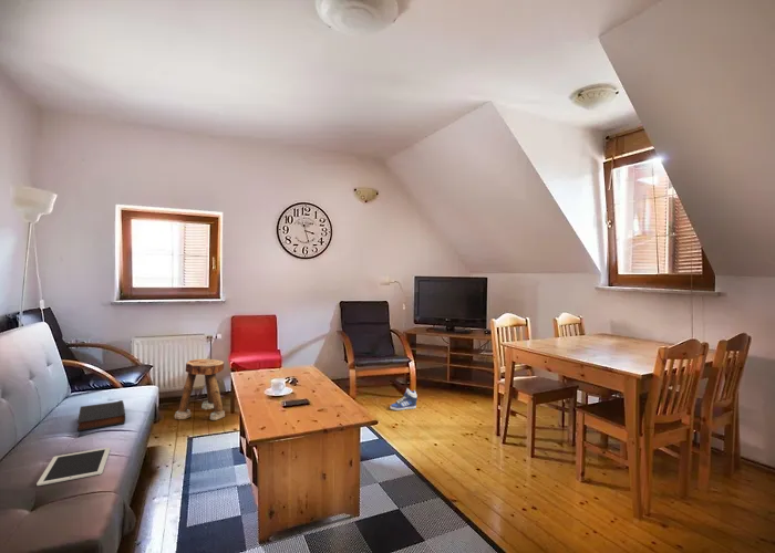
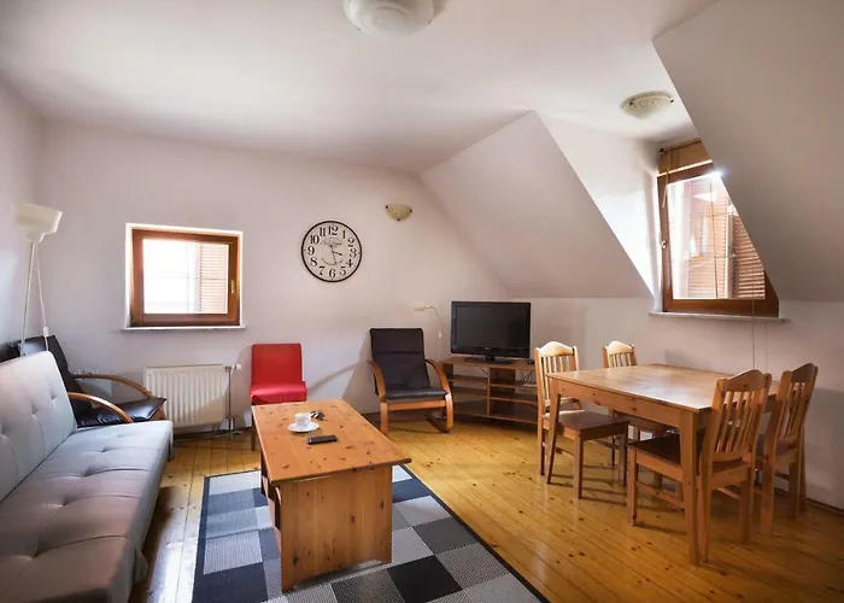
- sneaker [389,387,418,411]
- stool [174,358,226,421]
- book [76,399,126,432]
- tablet [35,447,111,487]
